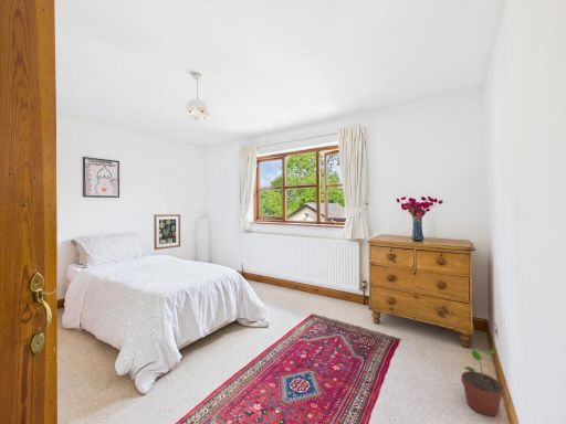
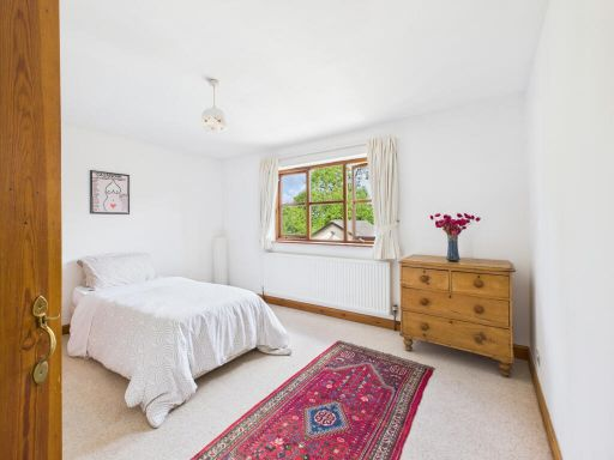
- potted plant [460,348,505,417]
- wall art [153,213,181,251]
